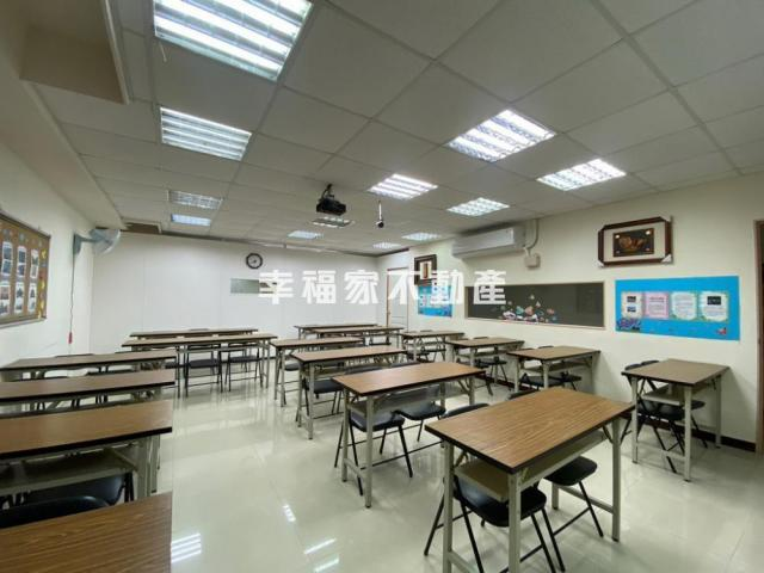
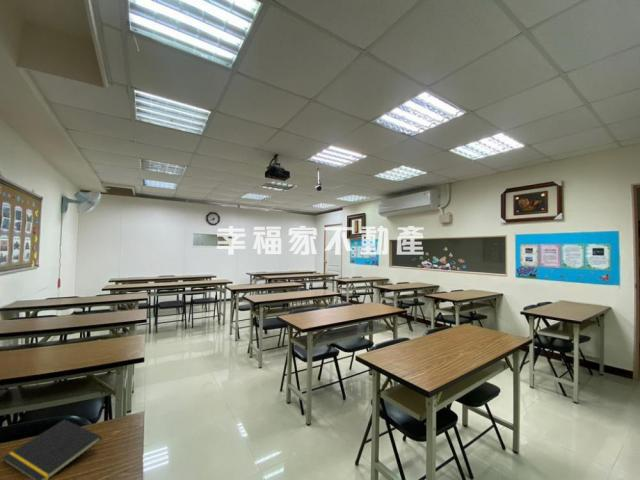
+ notepad [2,418,103,480]
